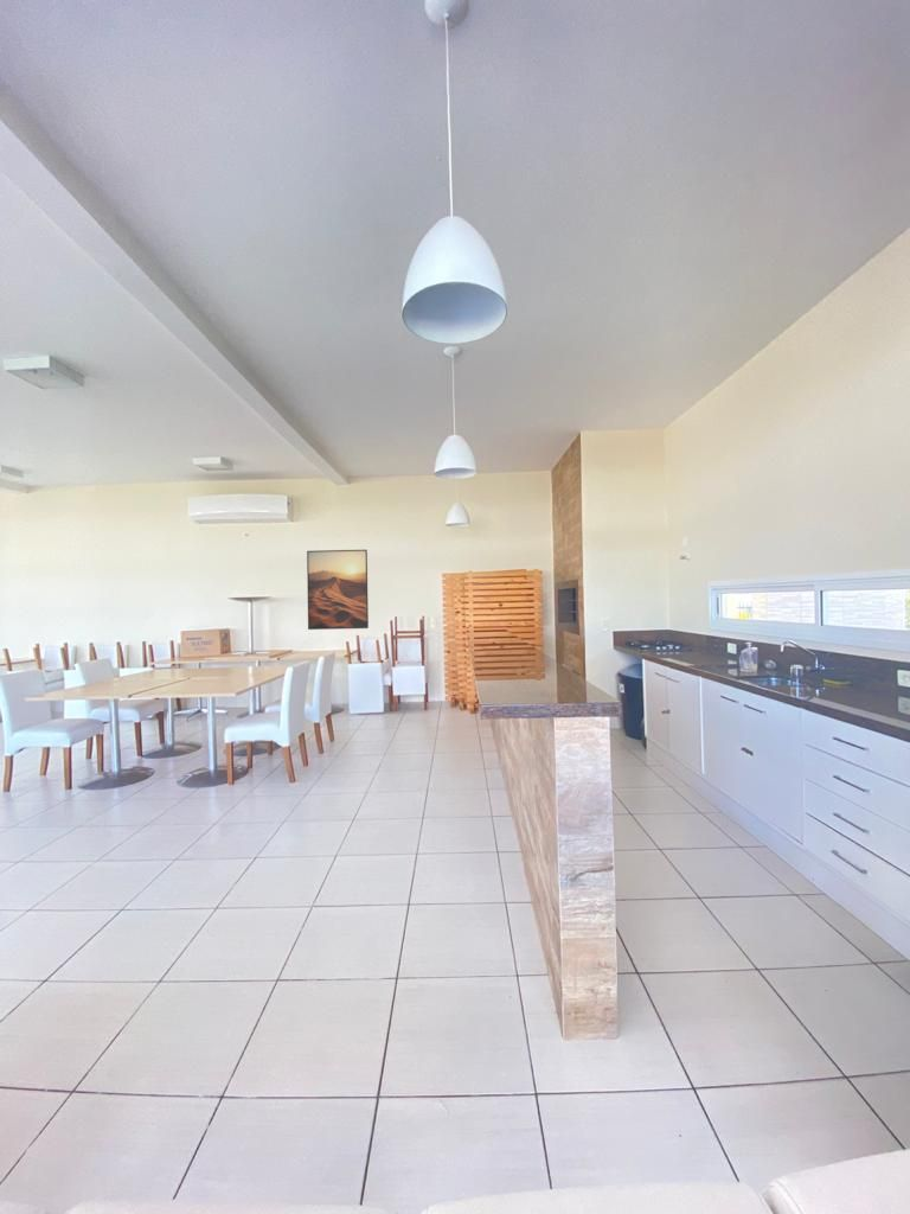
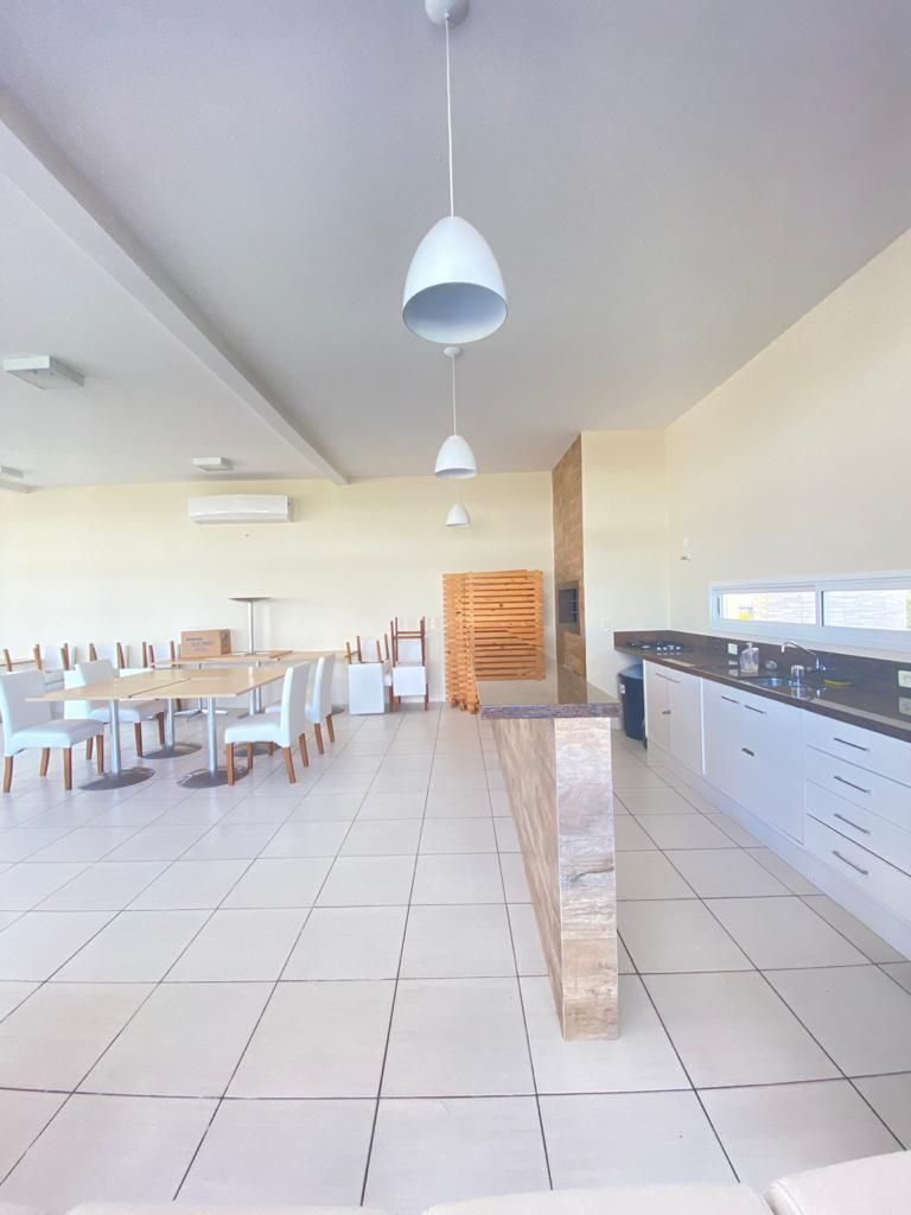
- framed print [306,549,370,631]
